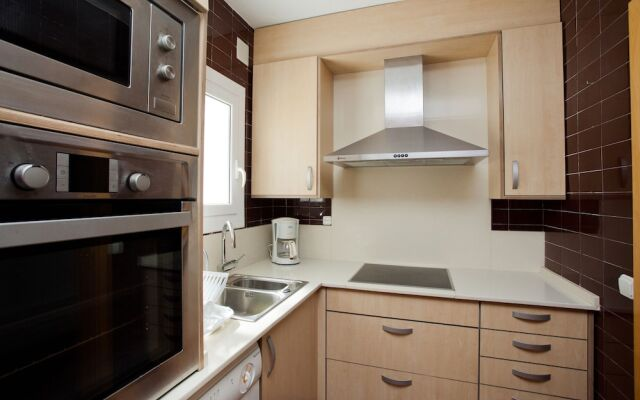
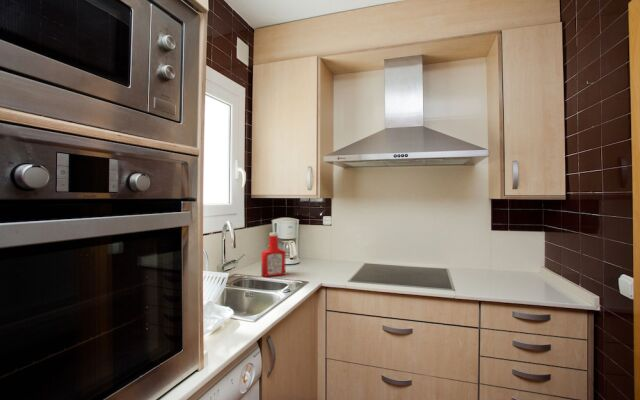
+ soap bottle [260,232,287,278]
